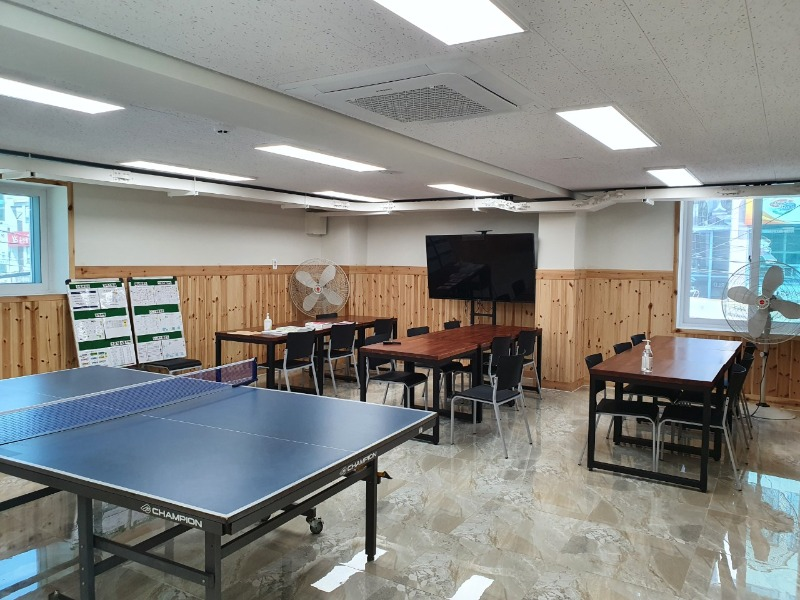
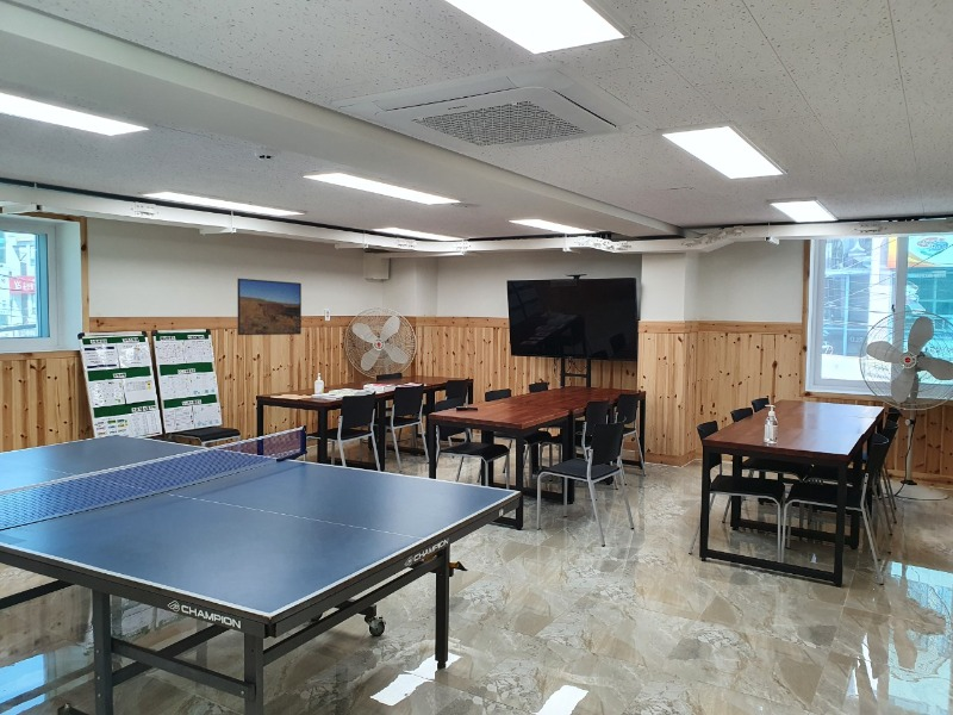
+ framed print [236,278,303,336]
